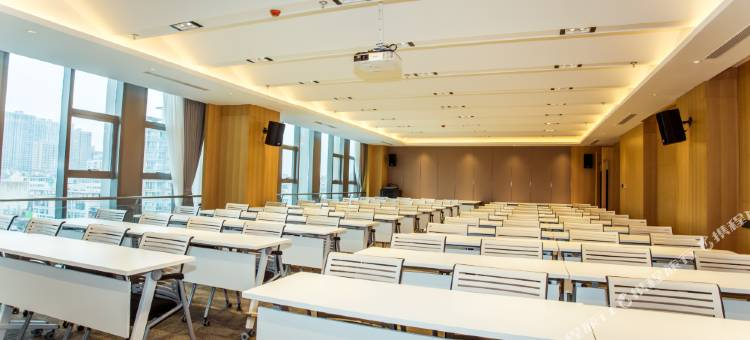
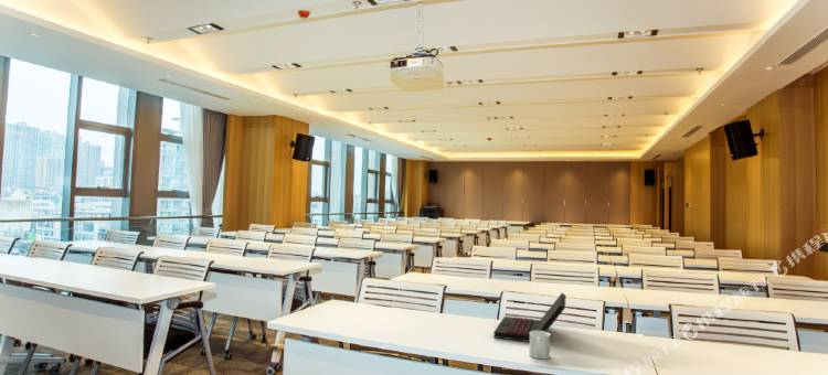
+ mug [529,331,551,360]
+ laptop [492,292,567,343]
